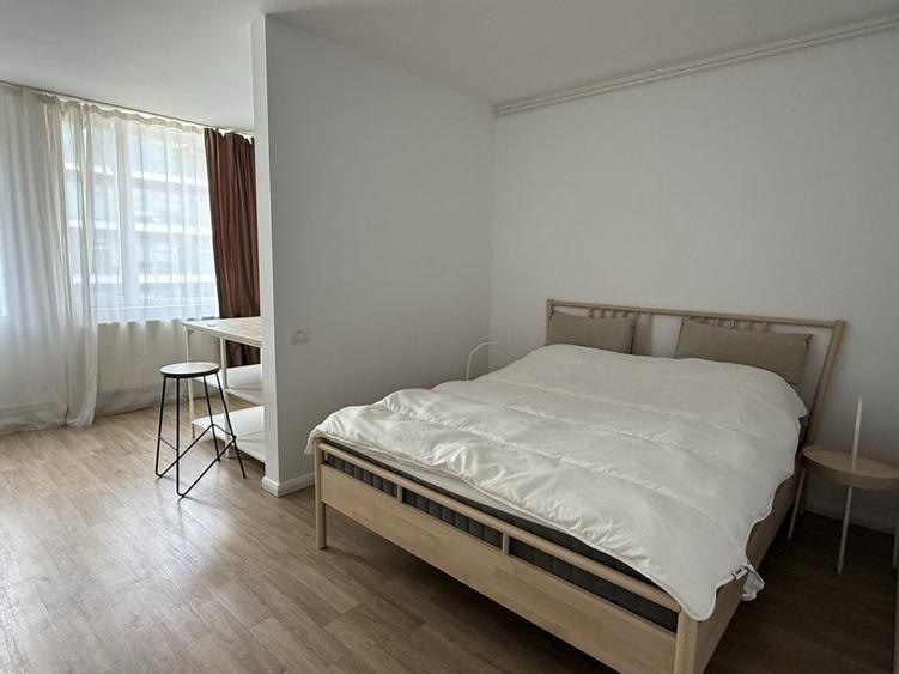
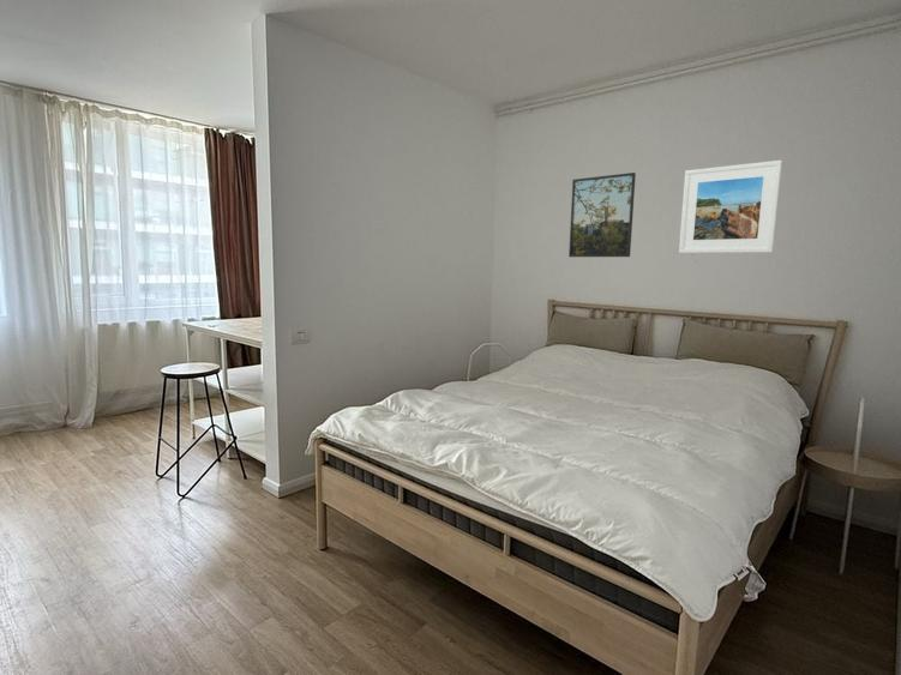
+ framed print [567,171,637,258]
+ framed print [678,159,783,254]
